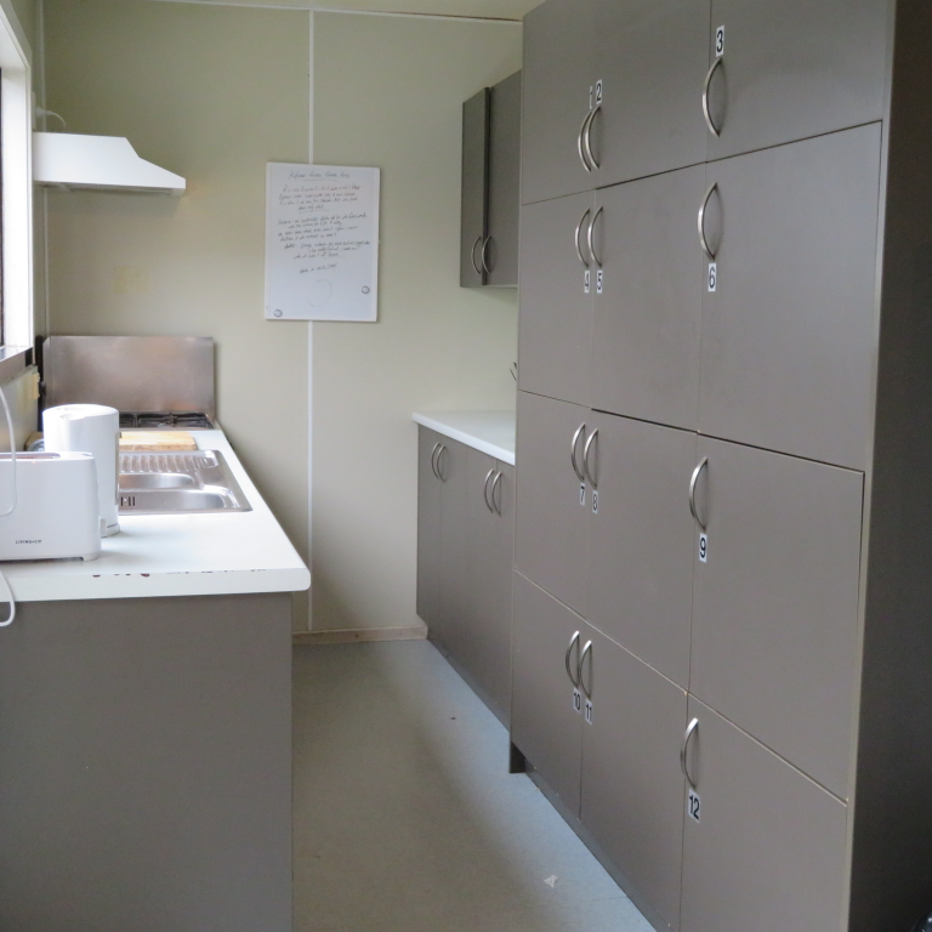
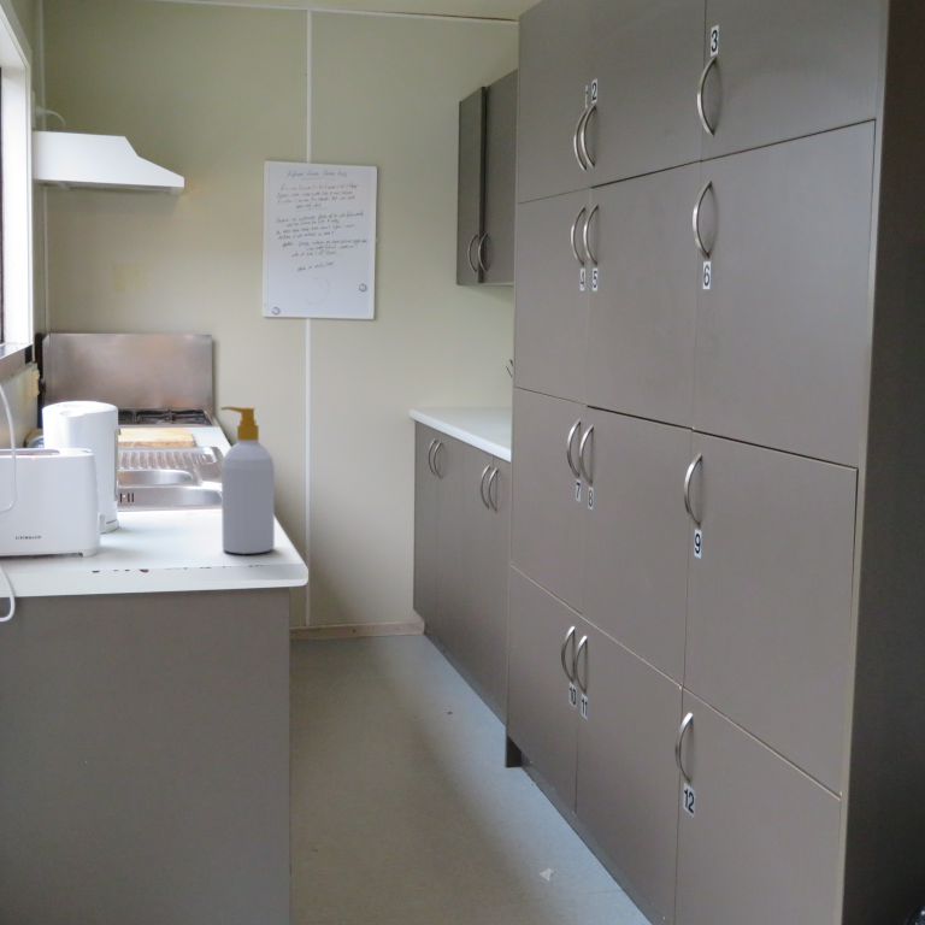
+ soap bottle [219,406,276,555]
